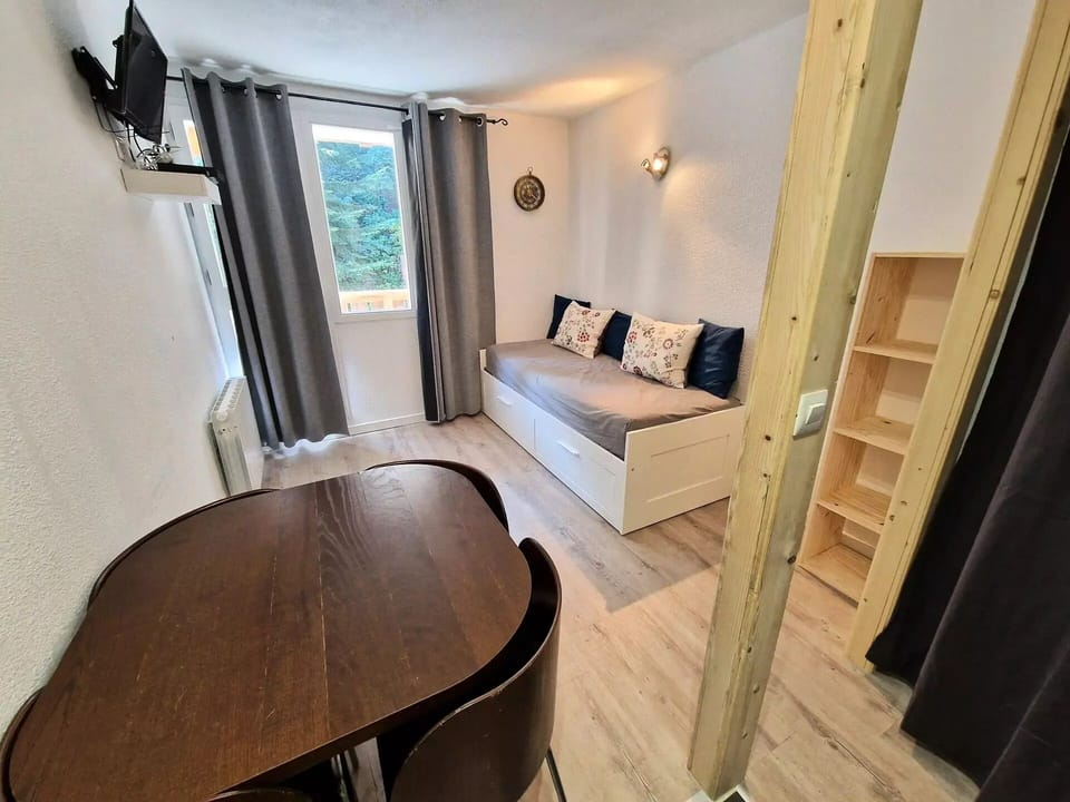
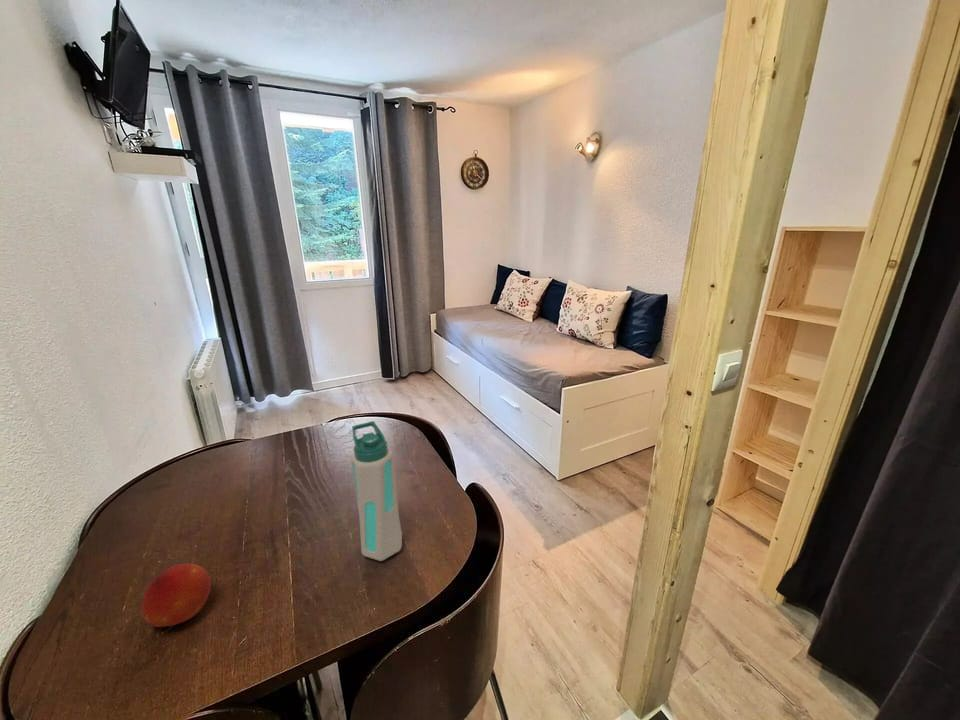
+ water bottle [350,420,403,562]
+ fruit [141,563,212,633]
